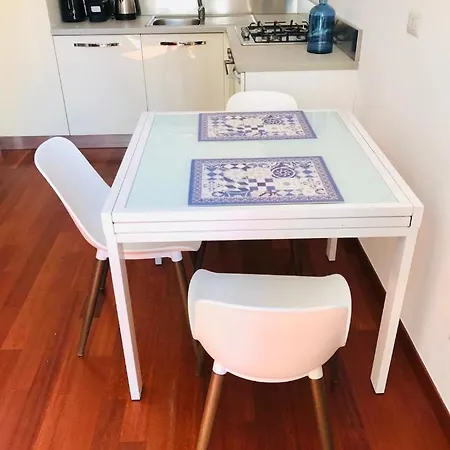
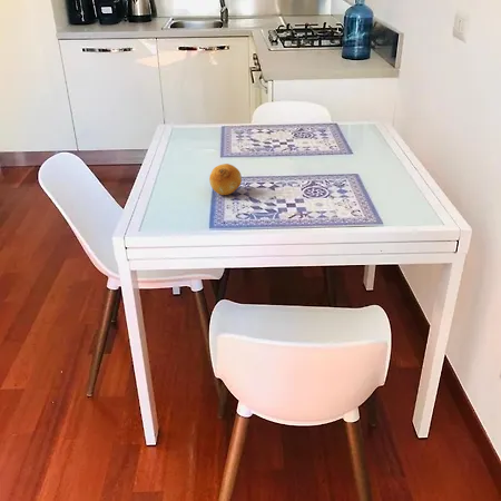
+ fruit [208,163,243,196]
